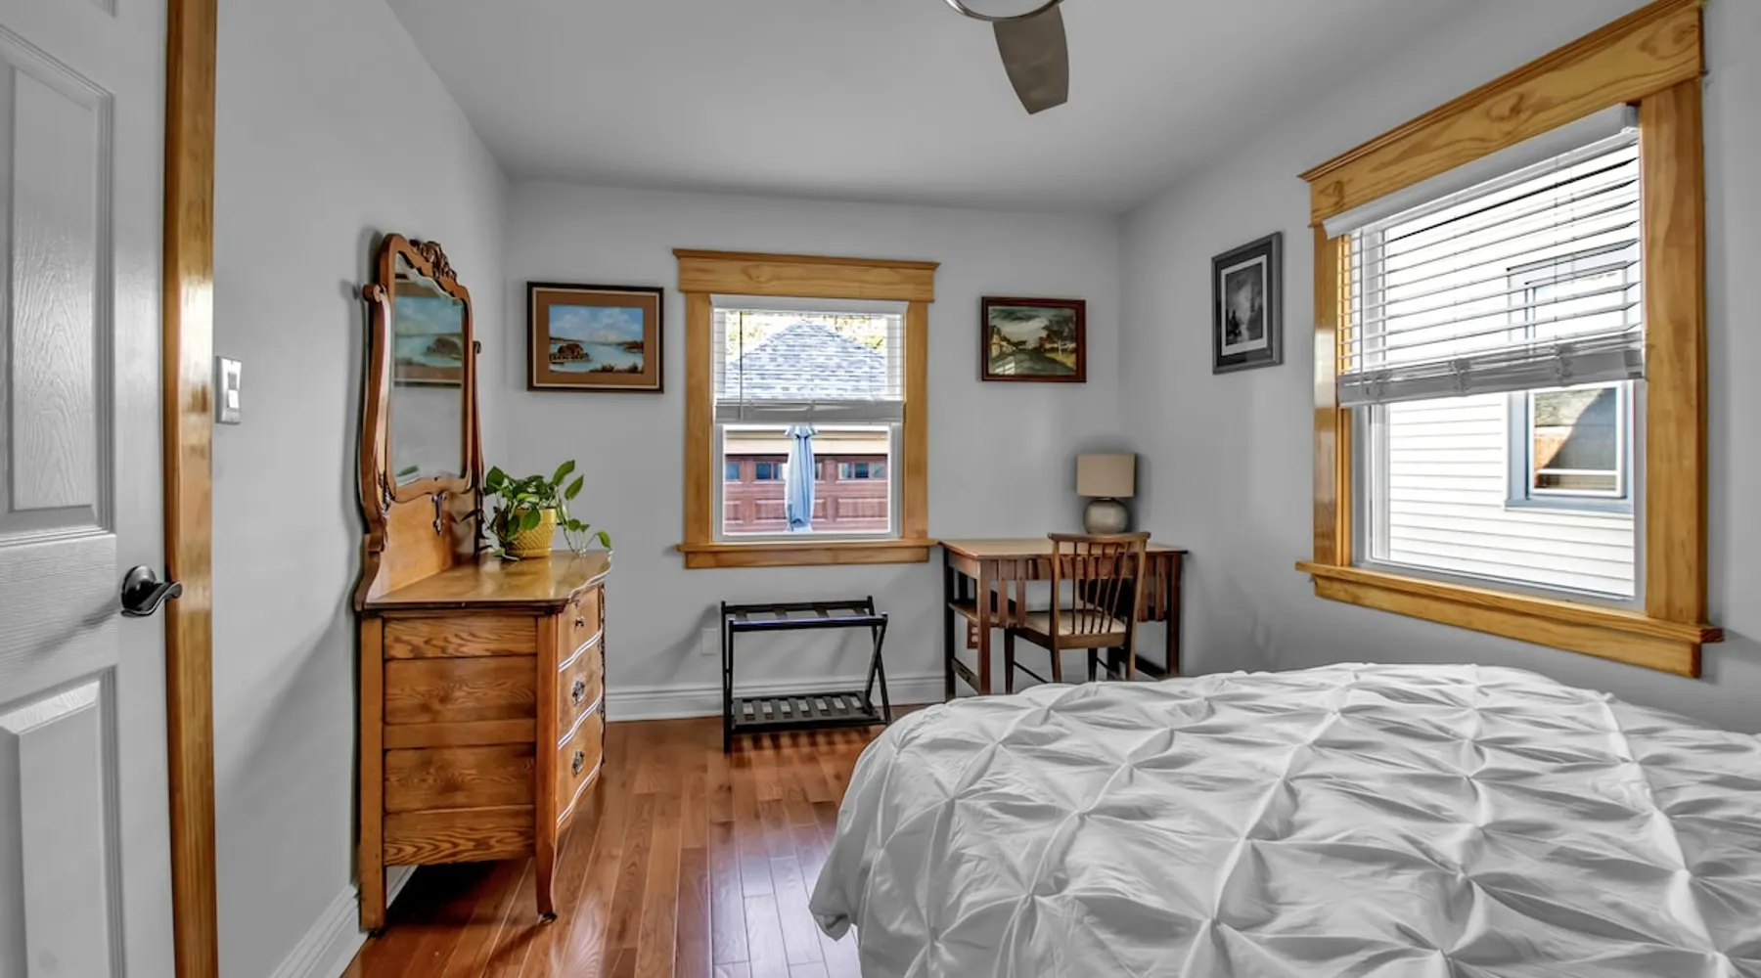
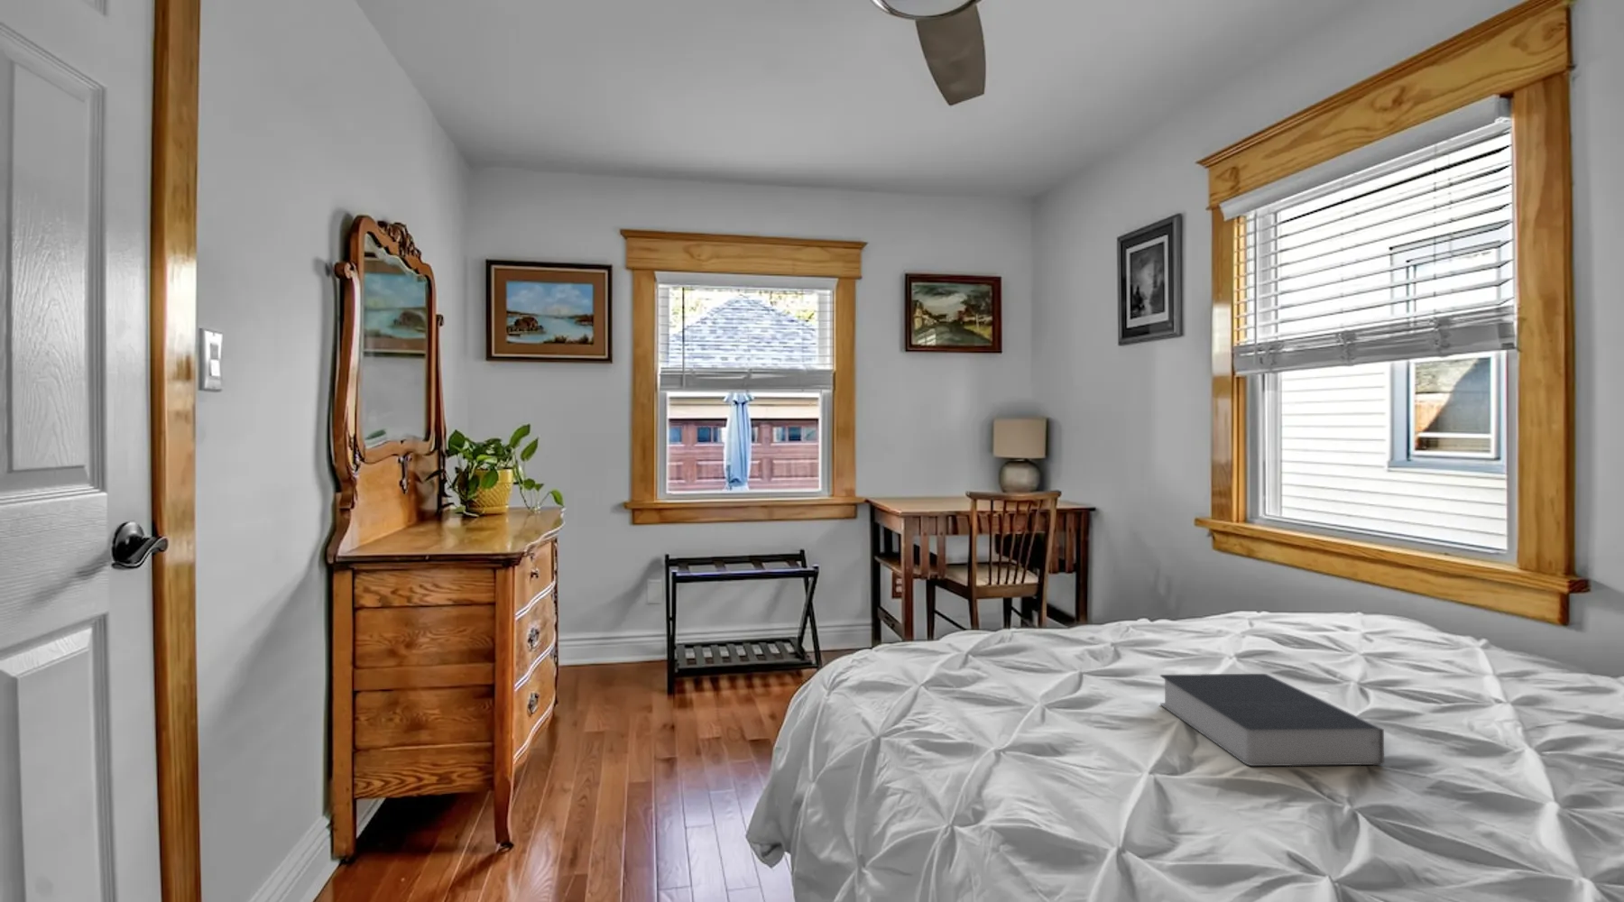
+ book [1160,673,1385,766]
